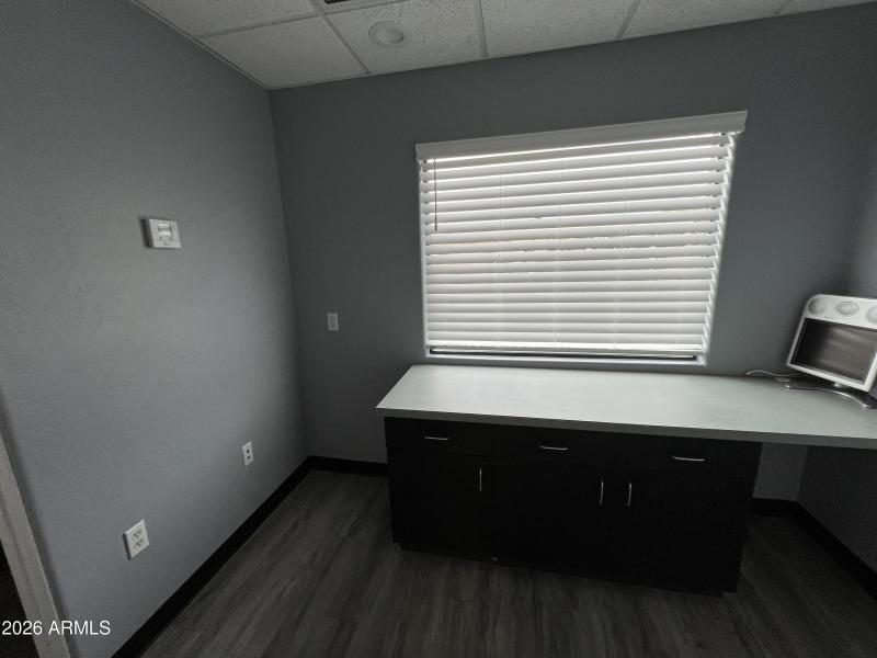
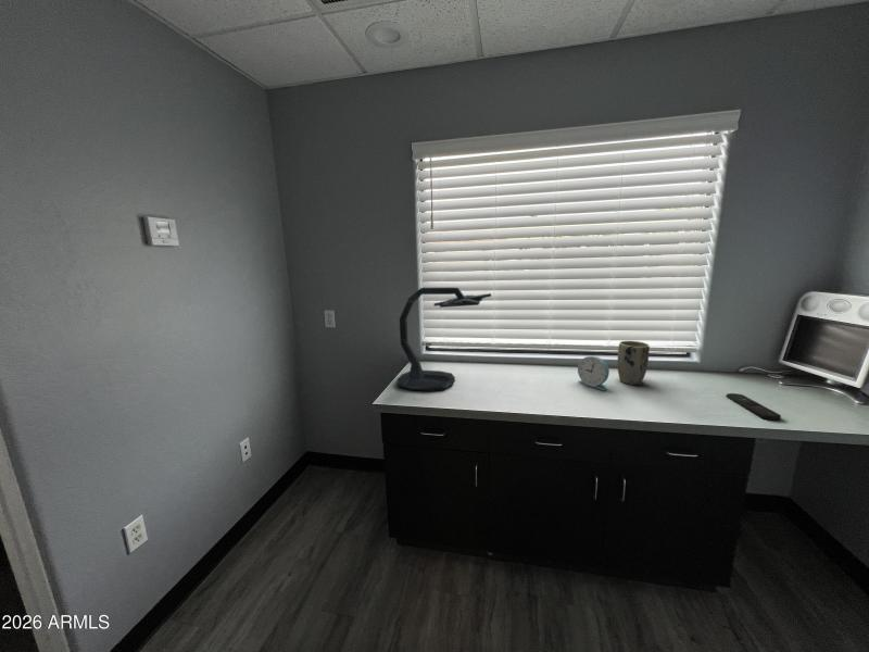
+ plant pot [616,340,651,386]
+ alarm clock [577,355,610,391]
+ desk lamp [396,287,492,392]
+ remote control [726,392,782,421]
